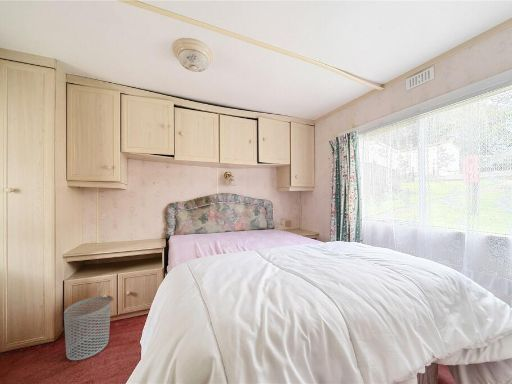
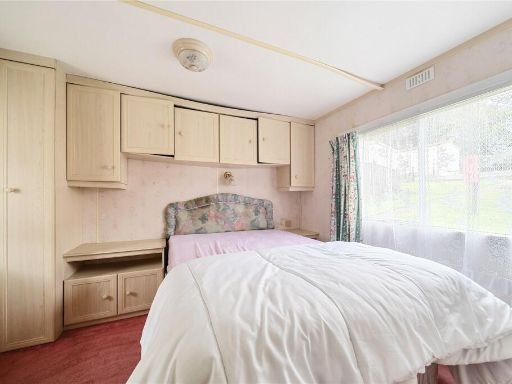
- waste bin [63,296,112,361]
